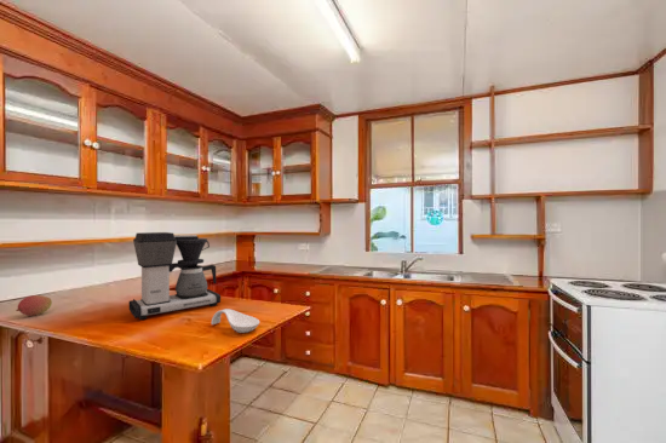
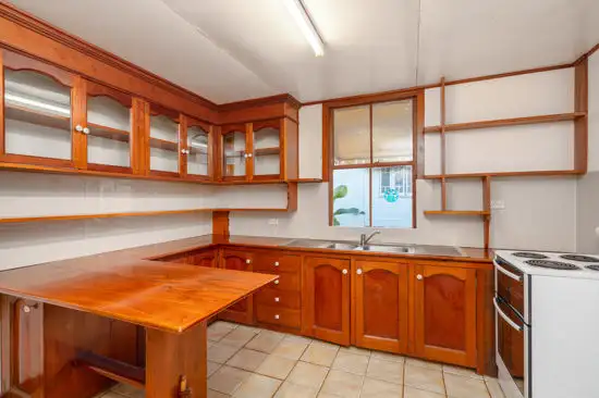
- coffee maker [127,231,222,321]
- fruit [15,294,53,317]
- spoon rest [211,307,260,334]
